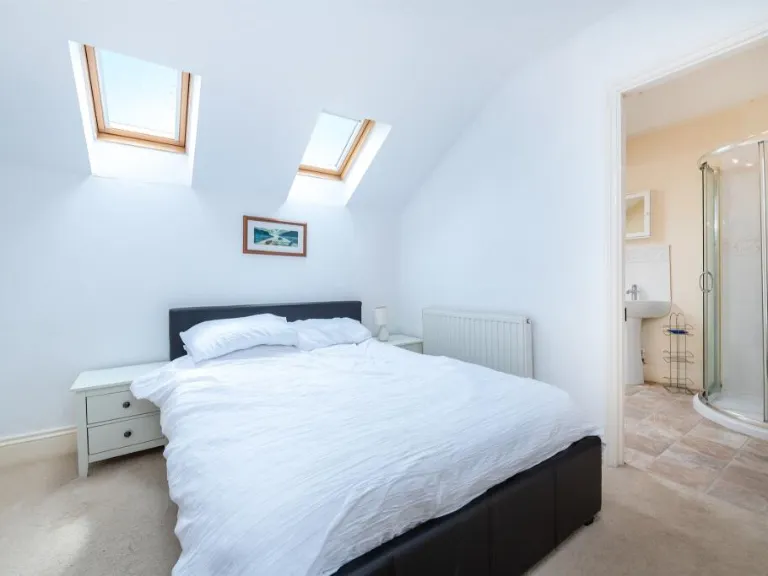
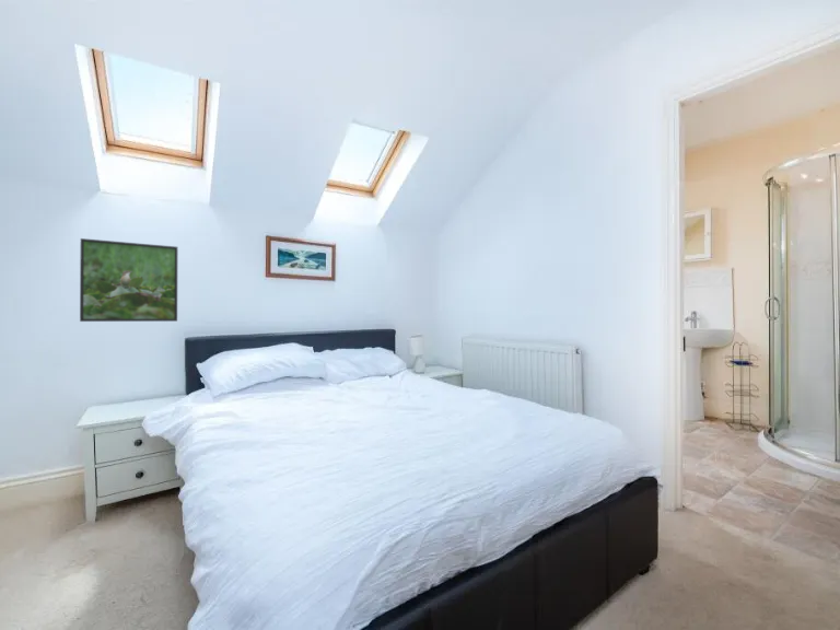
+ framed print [79,237,178,323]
